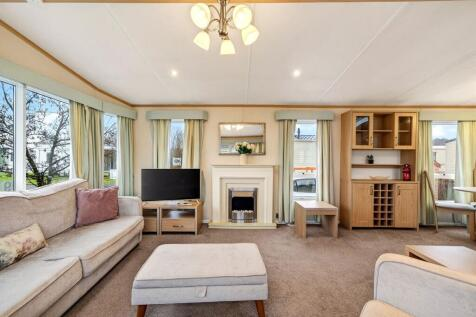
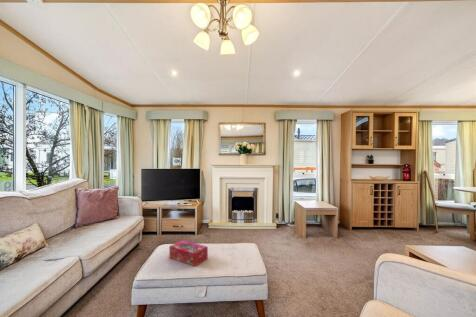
+ tissue box [168,239,209,267]
